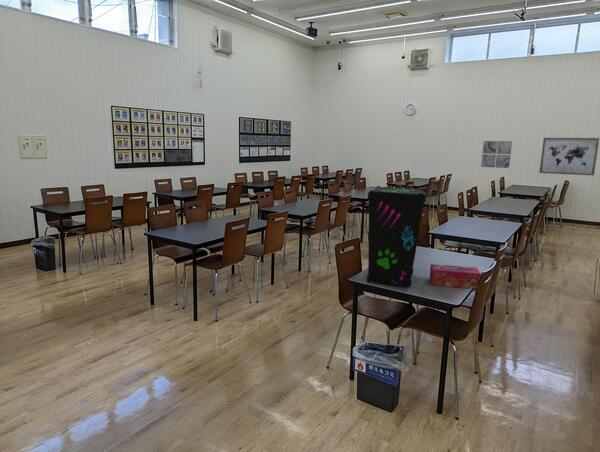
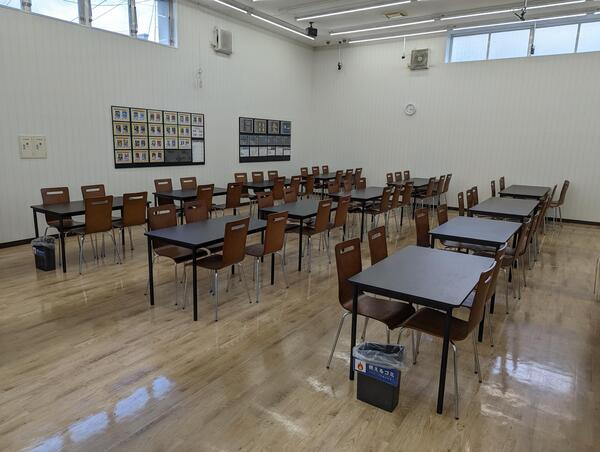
- wall art [538,137,600,176]
- wall art [480,140,513,169]
- tissue box [429,263,482,290]
- speaker [366,185,427,288]
